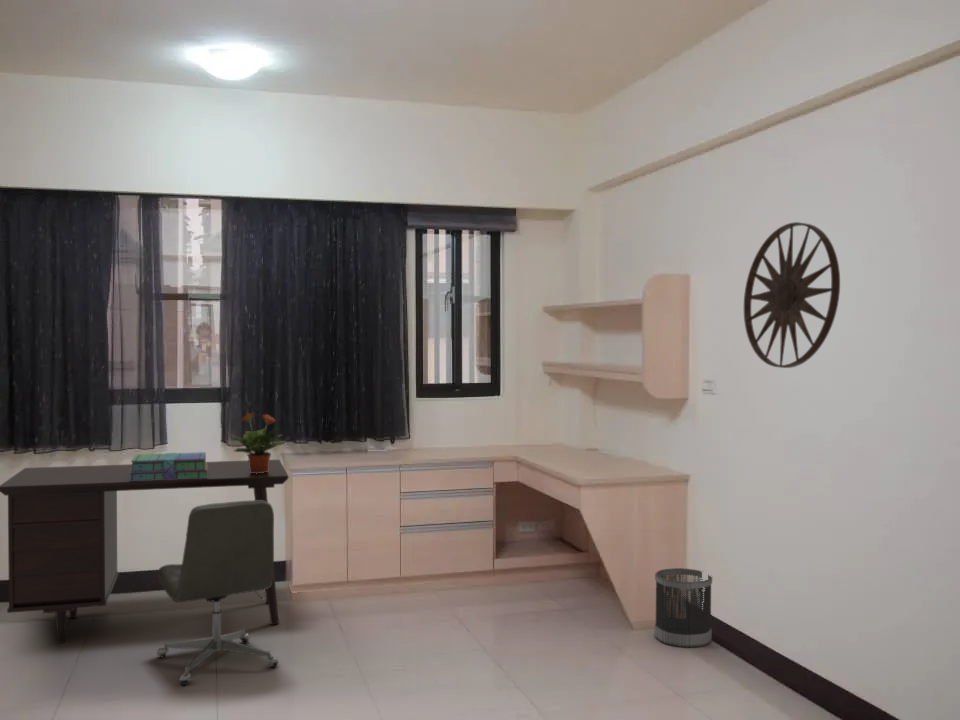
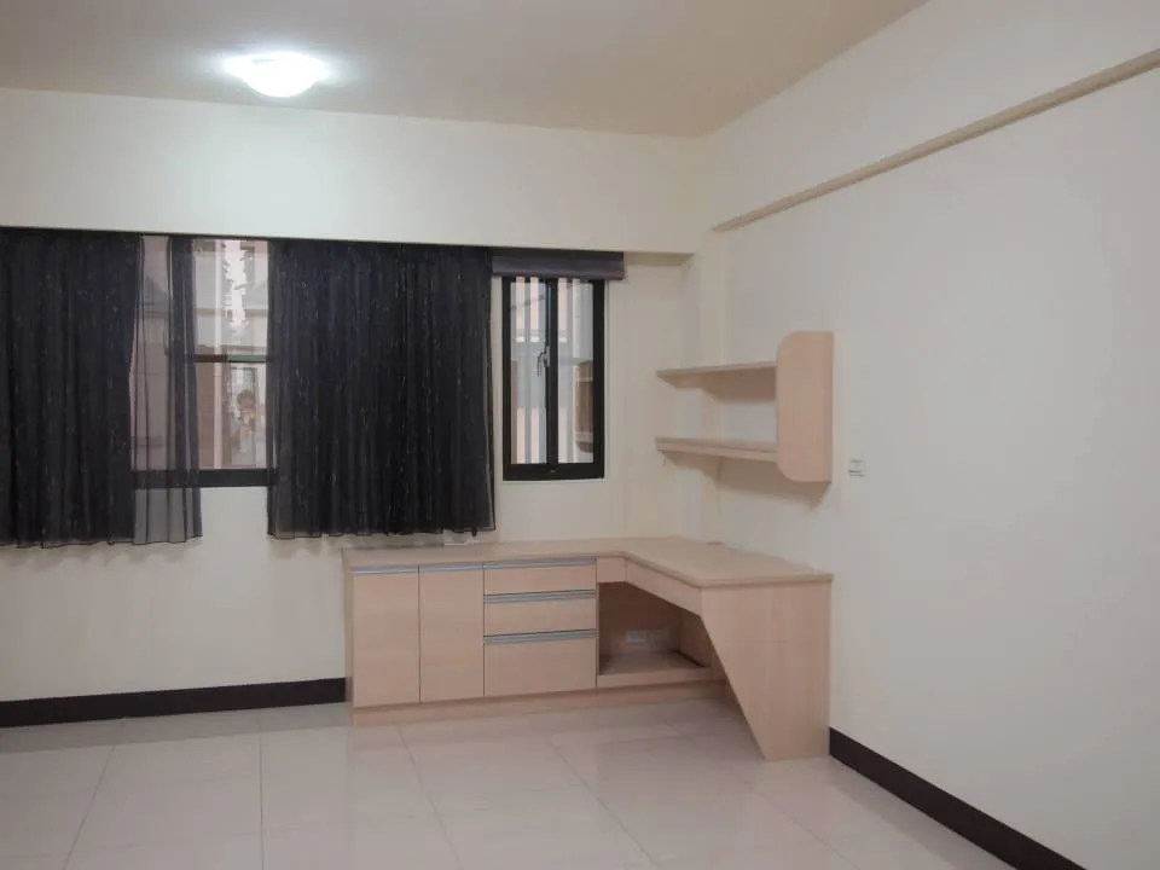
- wall art [743,221,841,369]
- stack of books [129,451,208,481]
- potted plant [230,411,288,474]
- wastebasket [654,567,713,649]
- desk [0,458,289,644]
- chair [156,499,279,686]
